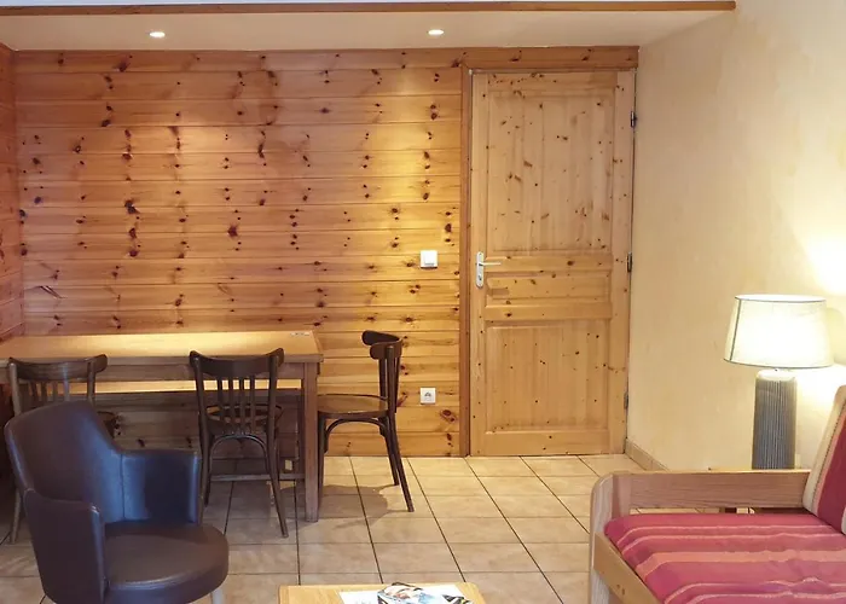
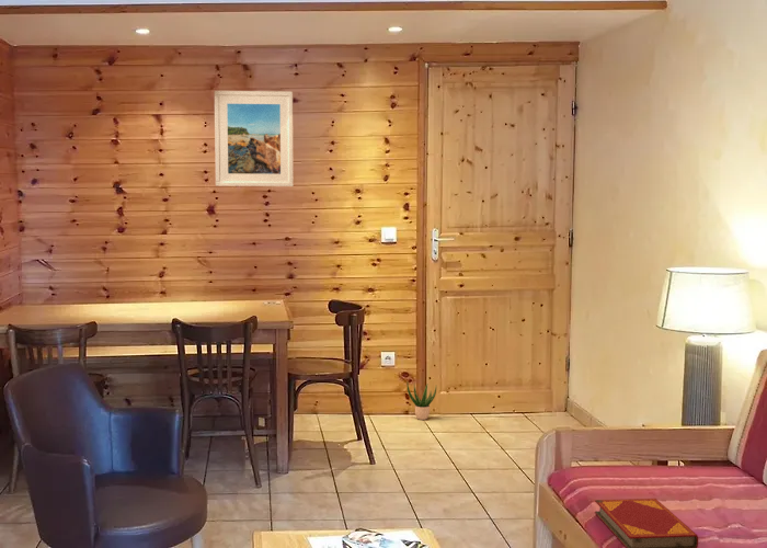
+ potted plant [407,383,437,421]
+ hardback book [594,498,700,548]
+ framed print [214,90,295,187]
